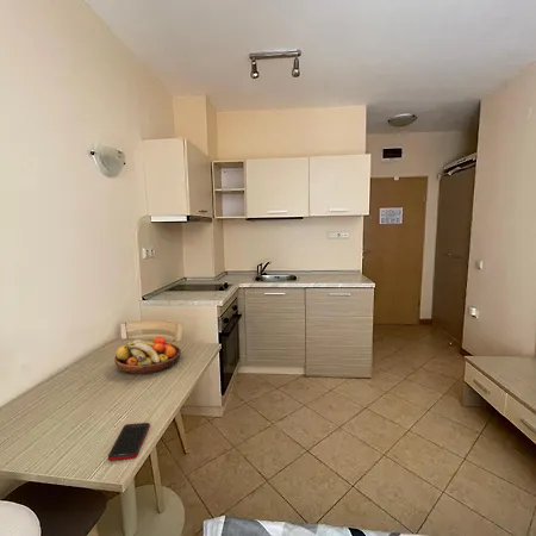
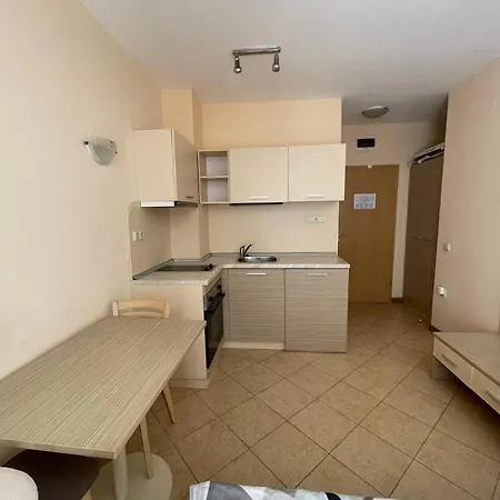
- cell phone [106,422,151,462]
- fruit bowl [113,335,182,375]
